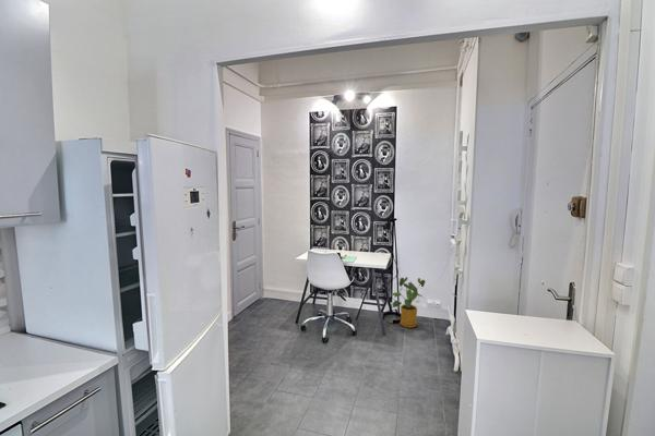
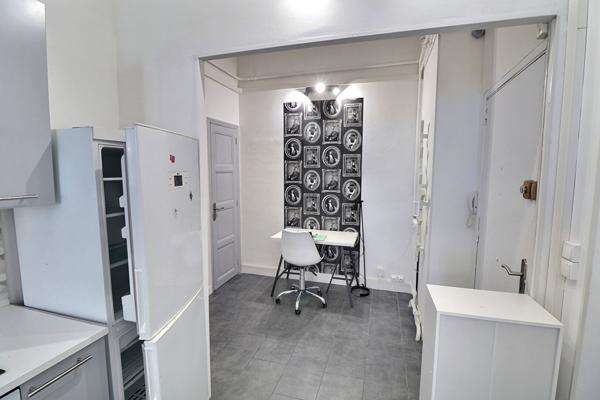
- house plant [390,276,427,329]
